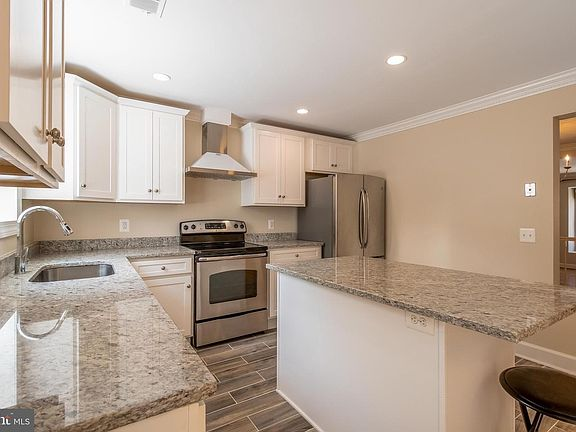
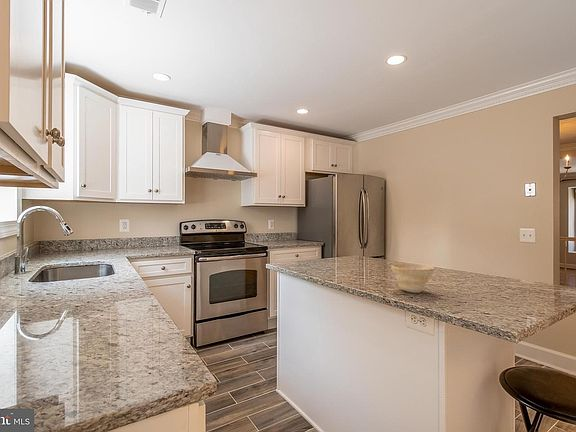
+ bowl [390,263,436,294]
